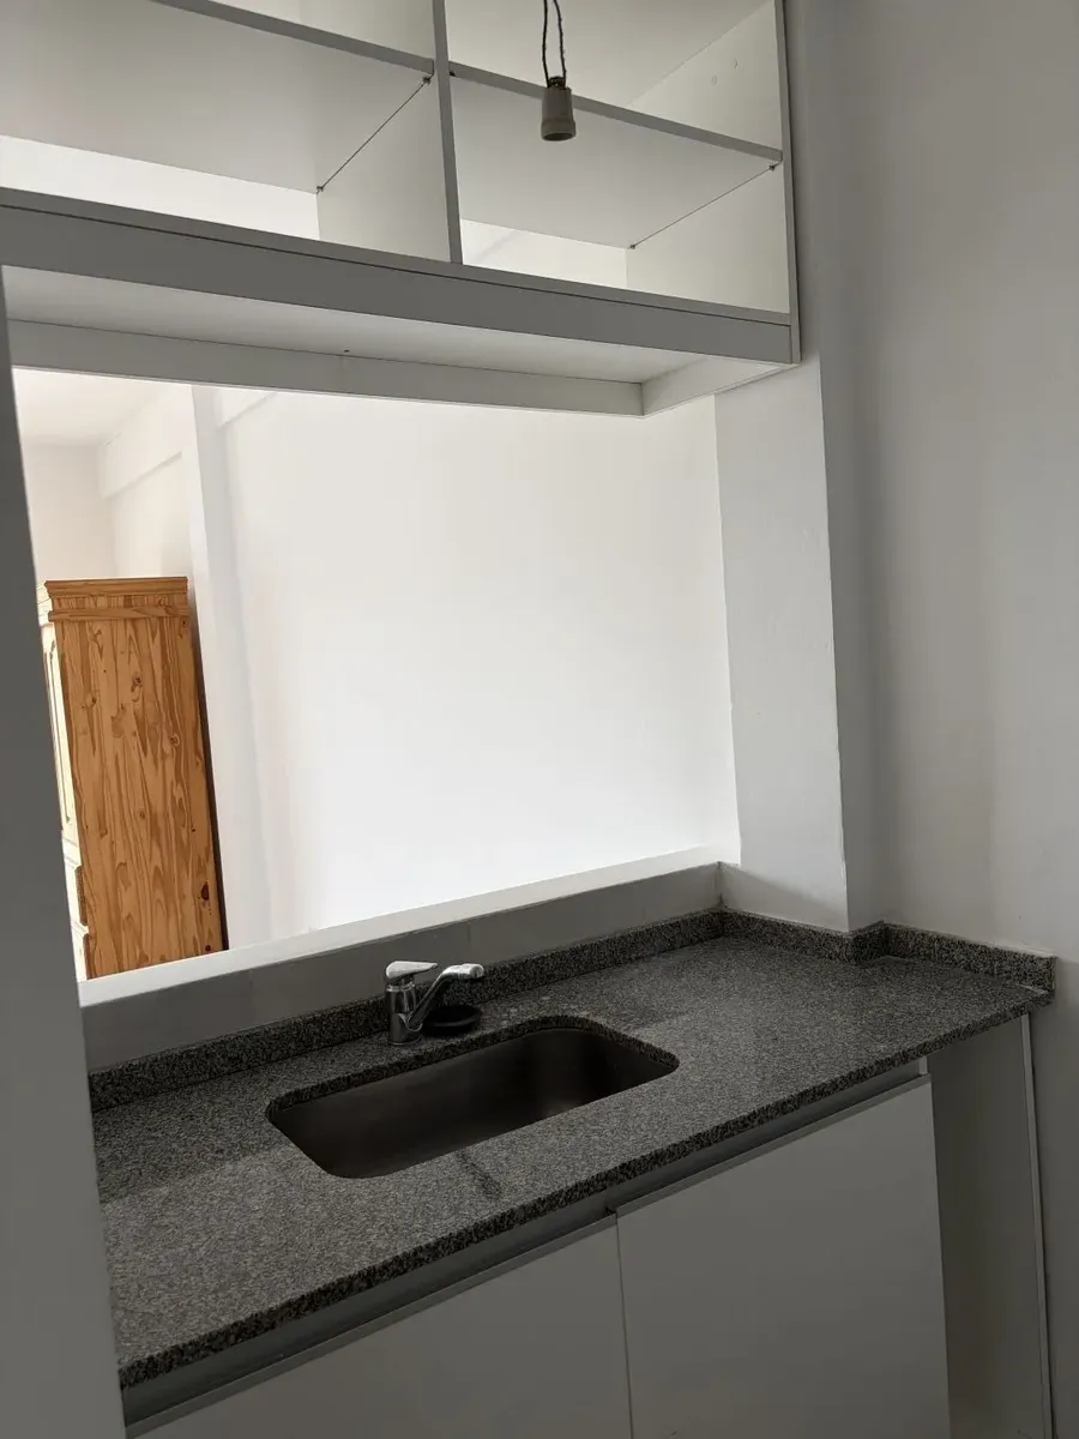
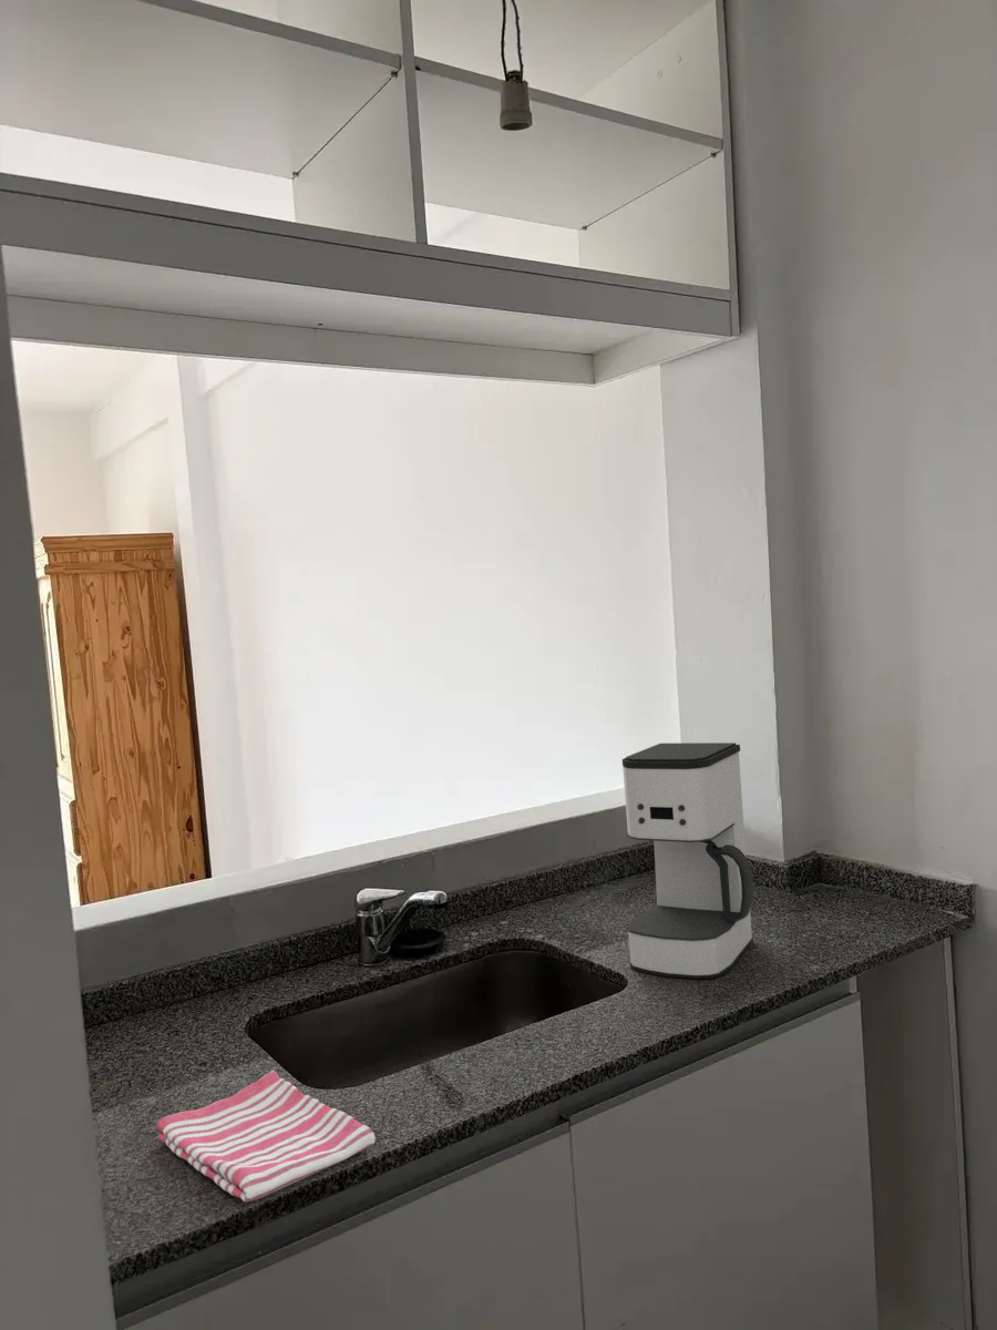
+ coffee maker [621,741,754,980]
+ dish towel [155,1070,377,1203]
